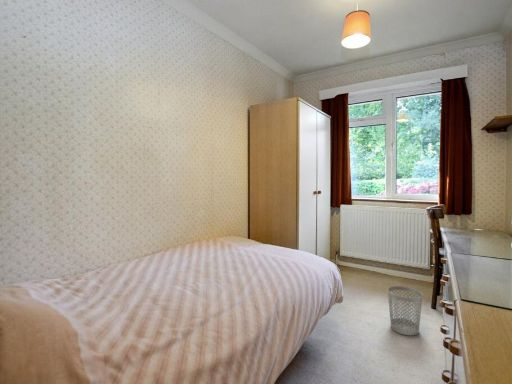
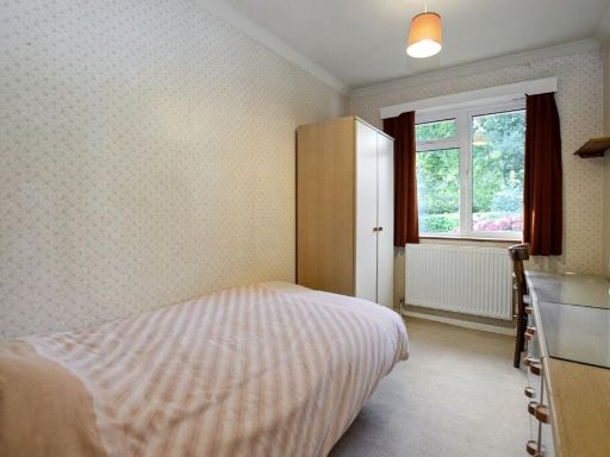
- wastebasket [387,285,423,336]
